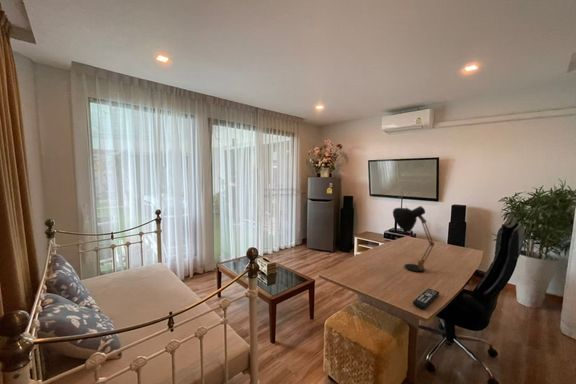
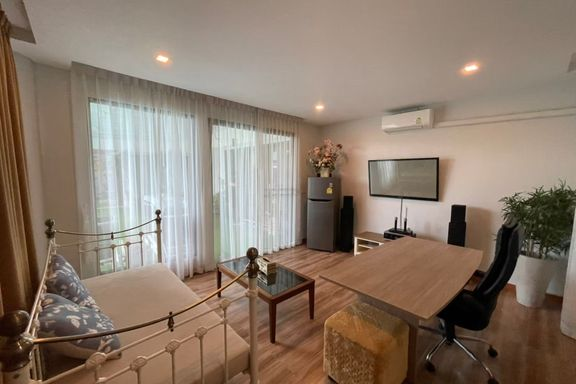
- desk lamp [392,205,436,273]
- remote control [412,288,440,310]
